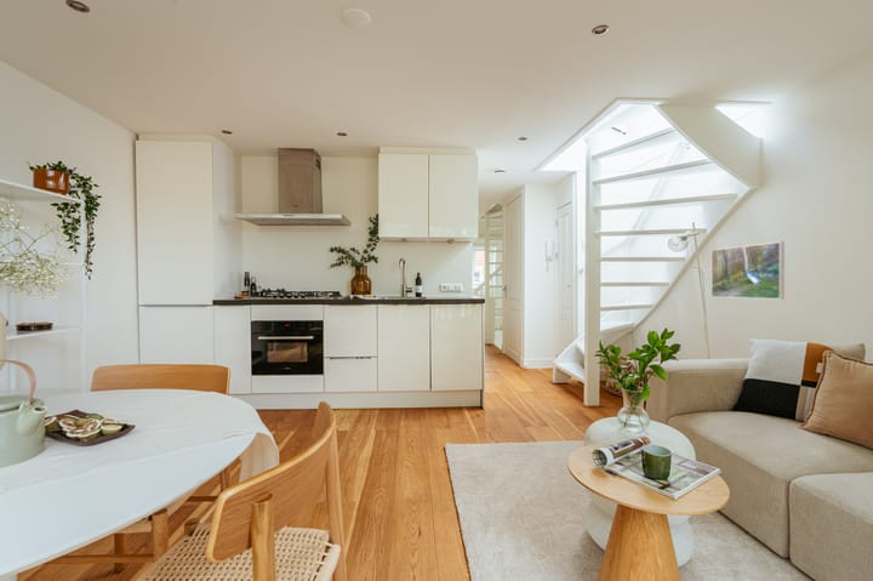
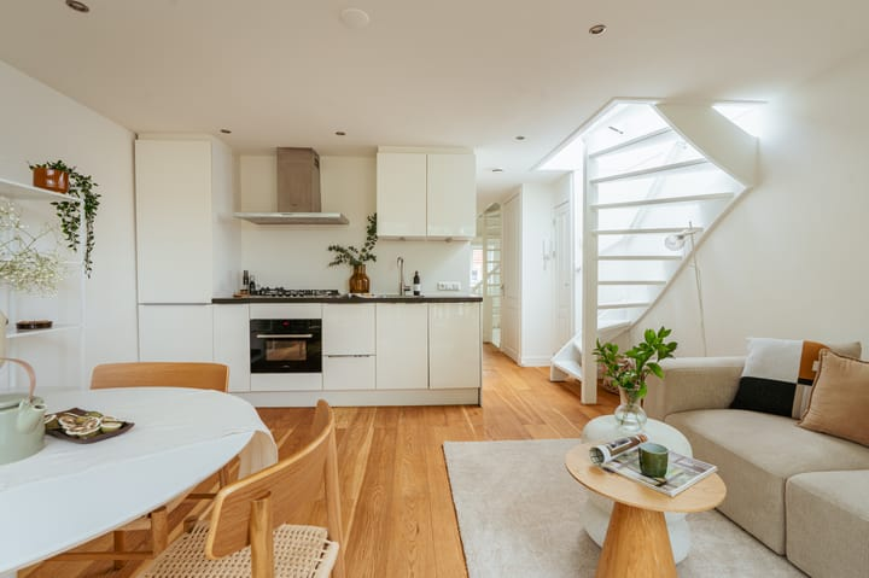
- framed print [711,240,786,301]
